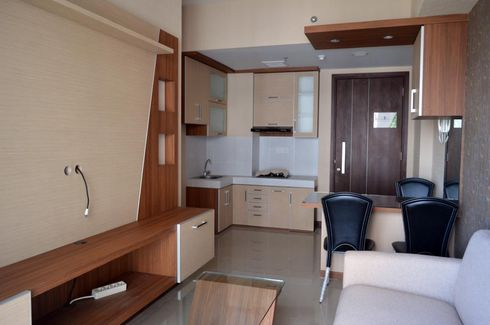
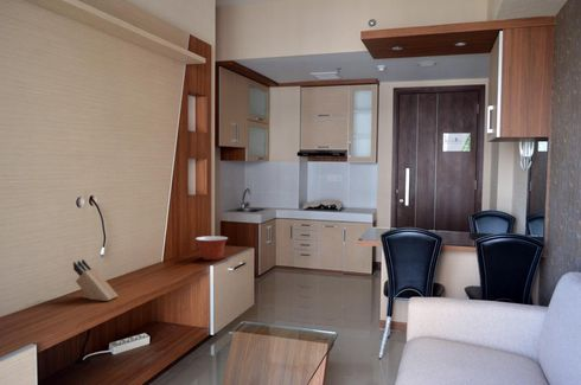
+ mixing bowl [194,235,229,262]
+ knife block [72,258,120,302]
